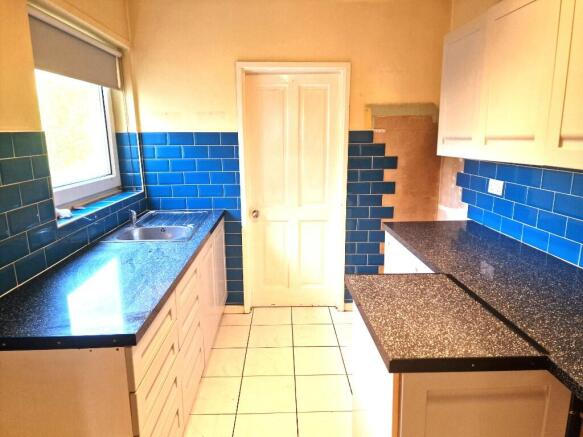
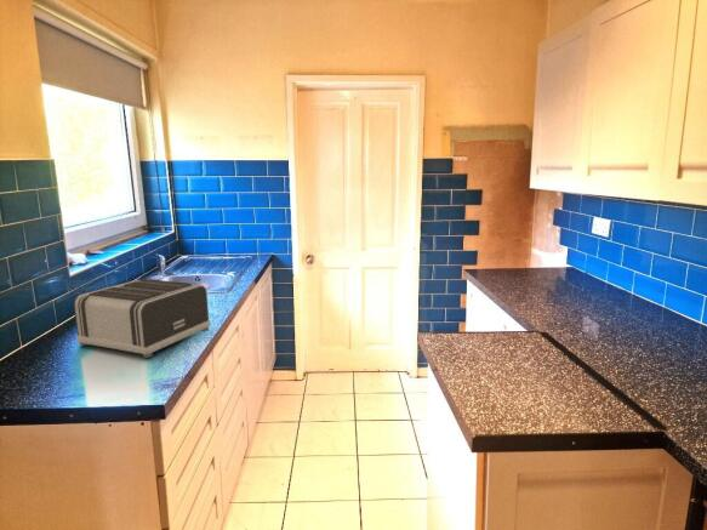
+ toaster [73,278,212,359]
